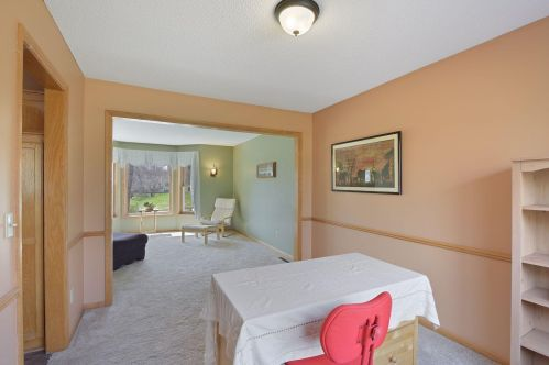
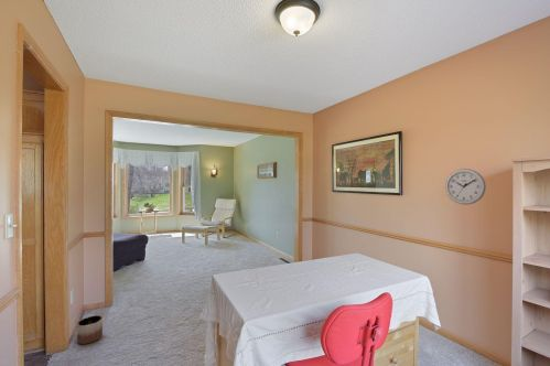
+ wall clock [444,168,487,206]
+ planter [76,314,104,345]
